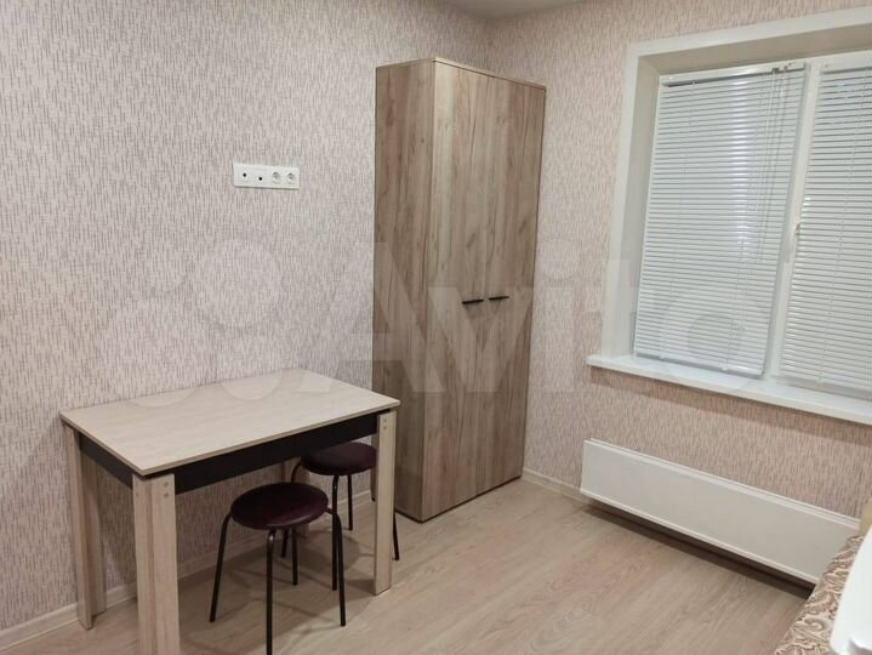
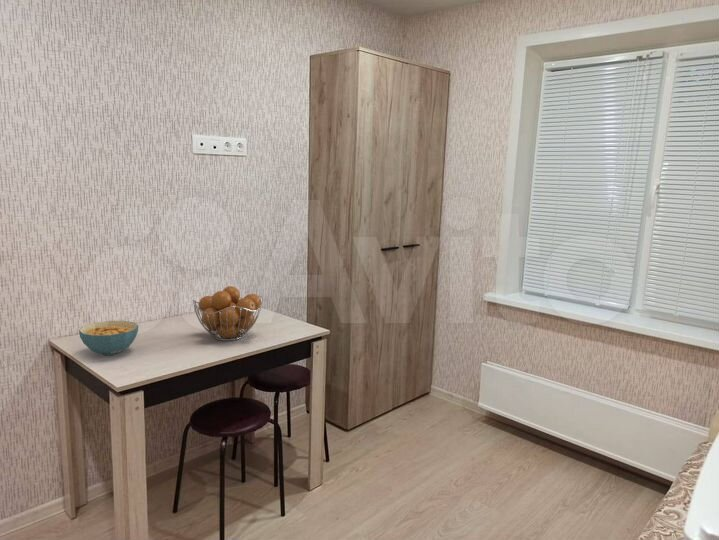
+ cereal bowl [78,320,140,356]
+ fruit basket [192,285,264,342]
